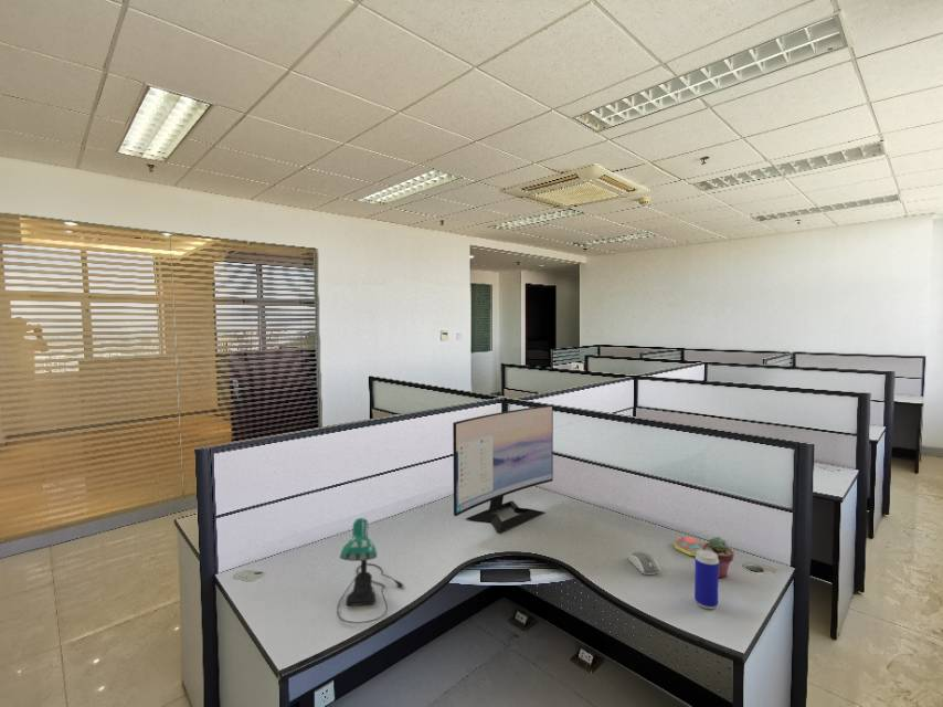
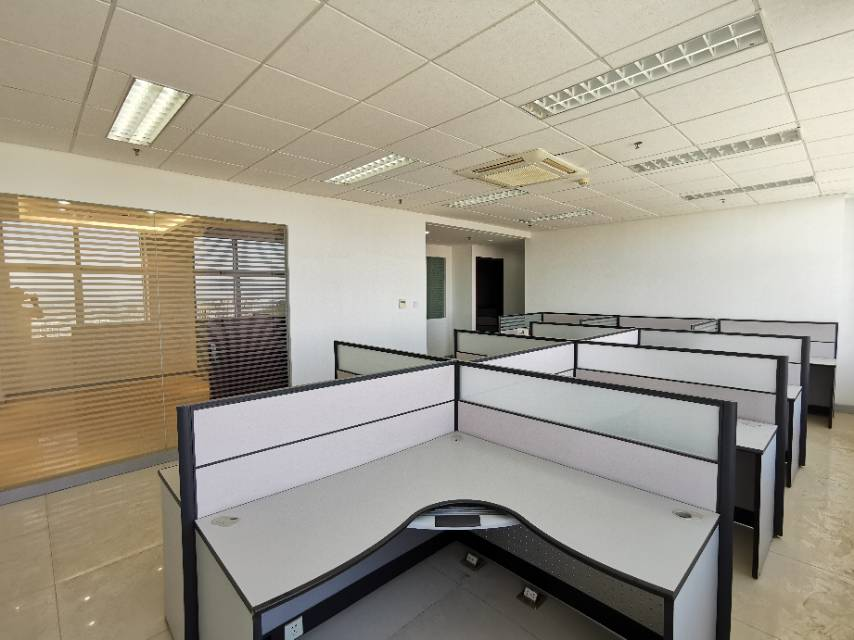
- computer mouse [628,550,660,576]
- potted succulent [702,536,735,579]
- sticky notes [674,536,704,557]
- computer monitor [452,404,554,535]
- beverage can [693,550,720,610]
- desk lamp [336,517,404,624]
